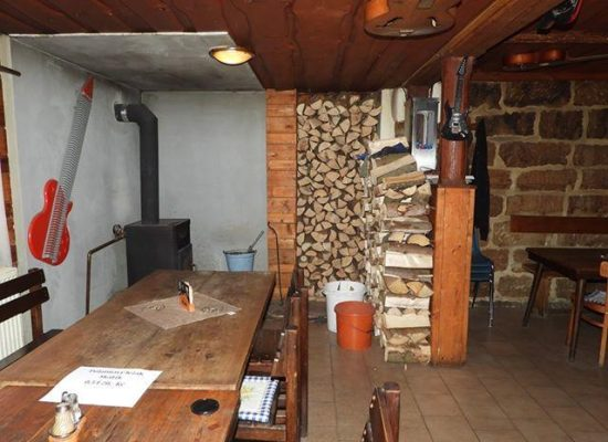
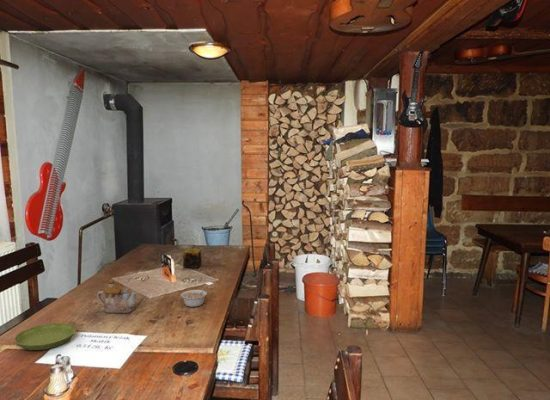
+ saucer [14,322,77,351]
+ teapot [96,278,138,314]
+ legume [180,286,210,308]
+ candle [182,248,203,269]
